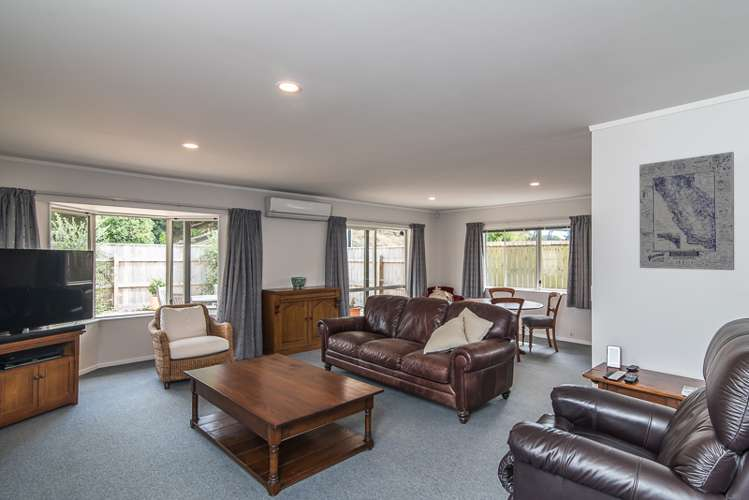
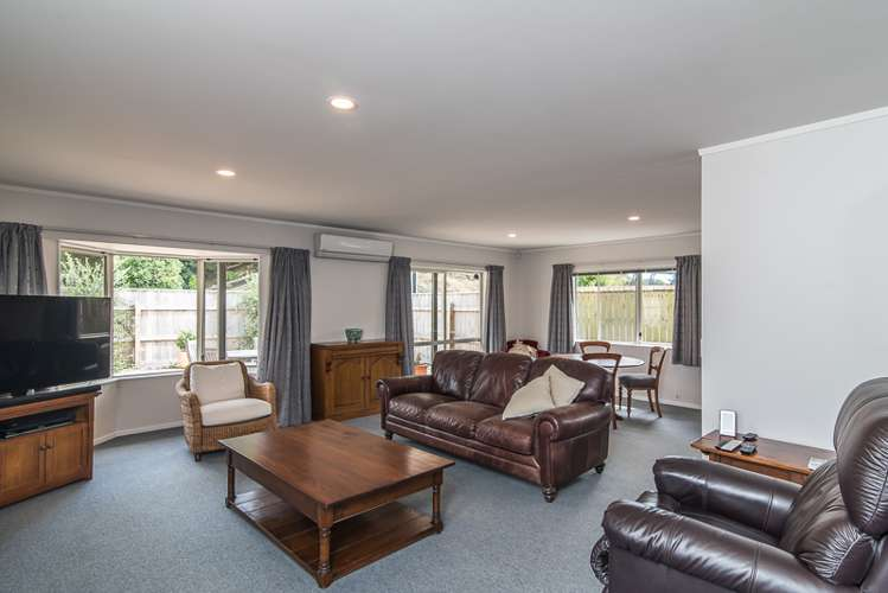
- wall art [638,151,735,271]
